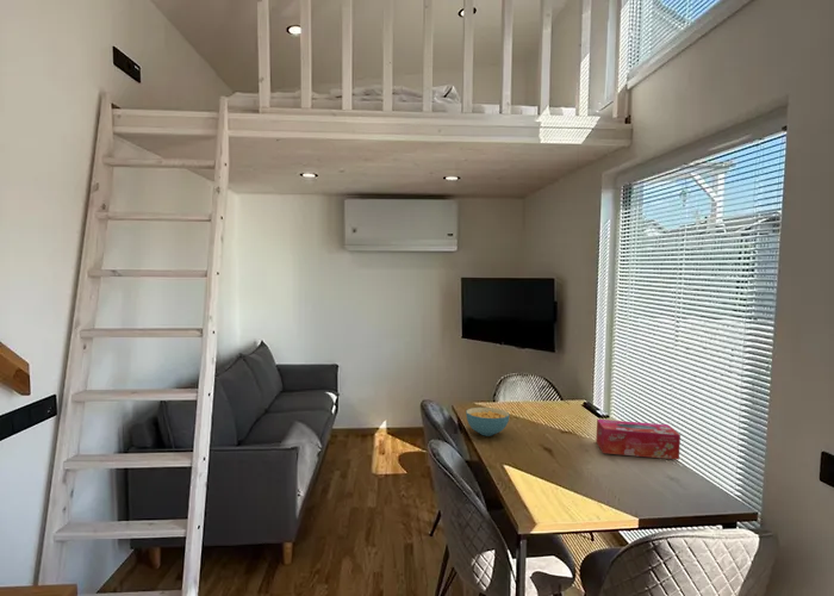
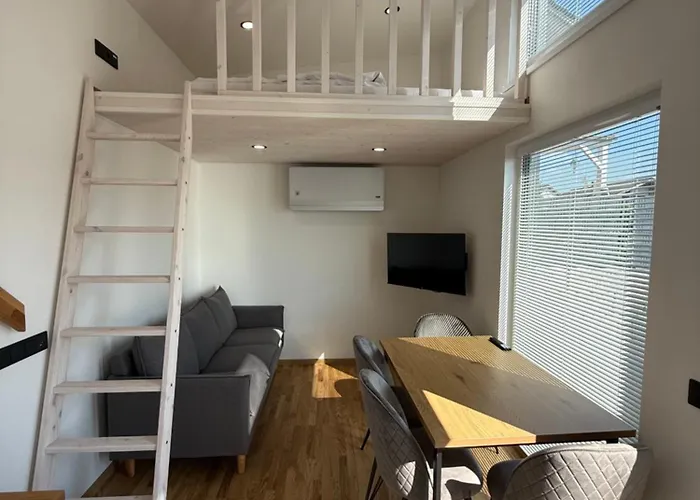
- tissue box [595,418,681,461]
- cereal bowl [465,406,511,437]
